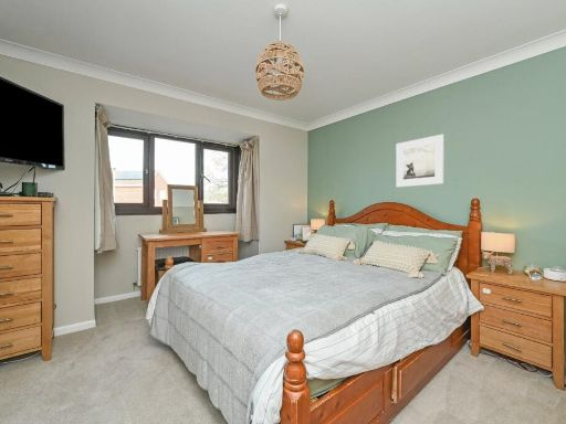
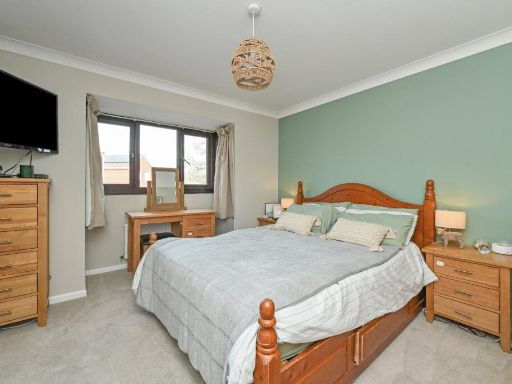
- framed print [395,134,444,188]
